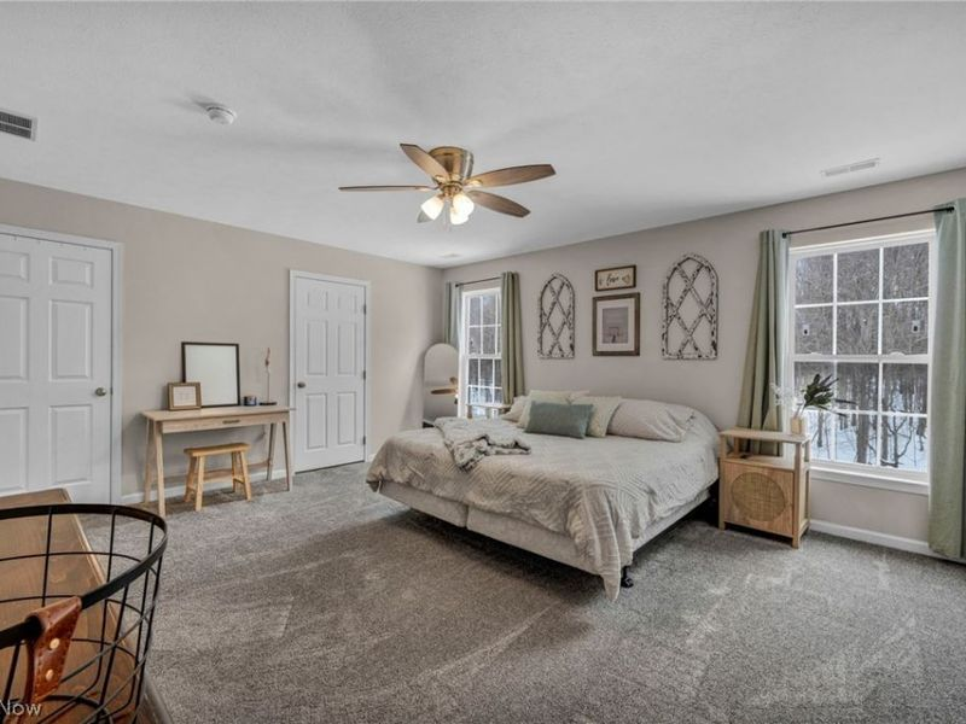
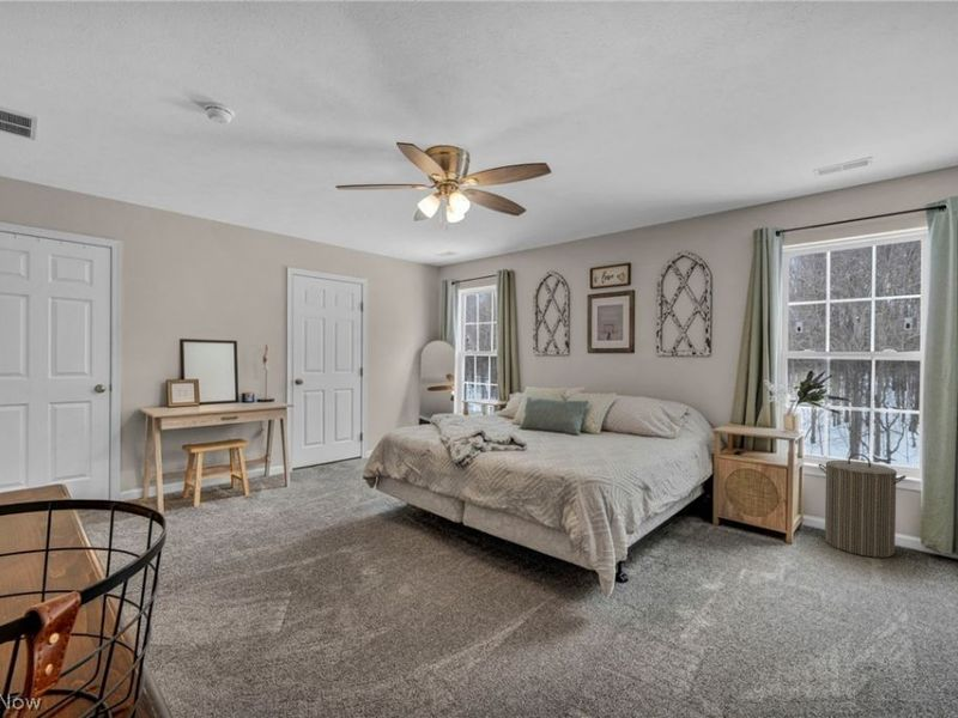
+ laundry hamper [817,452,908,559]
